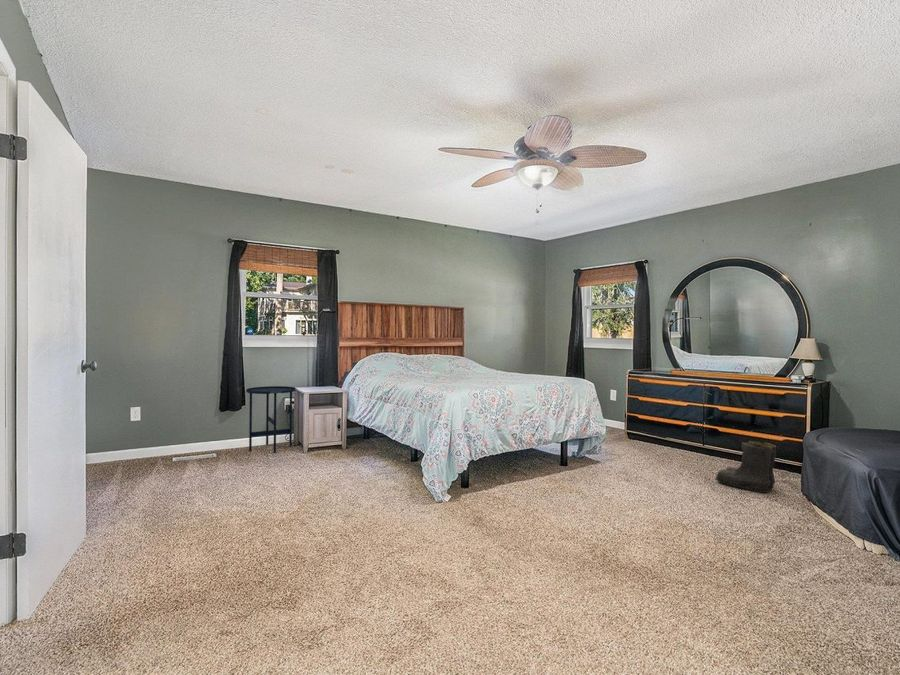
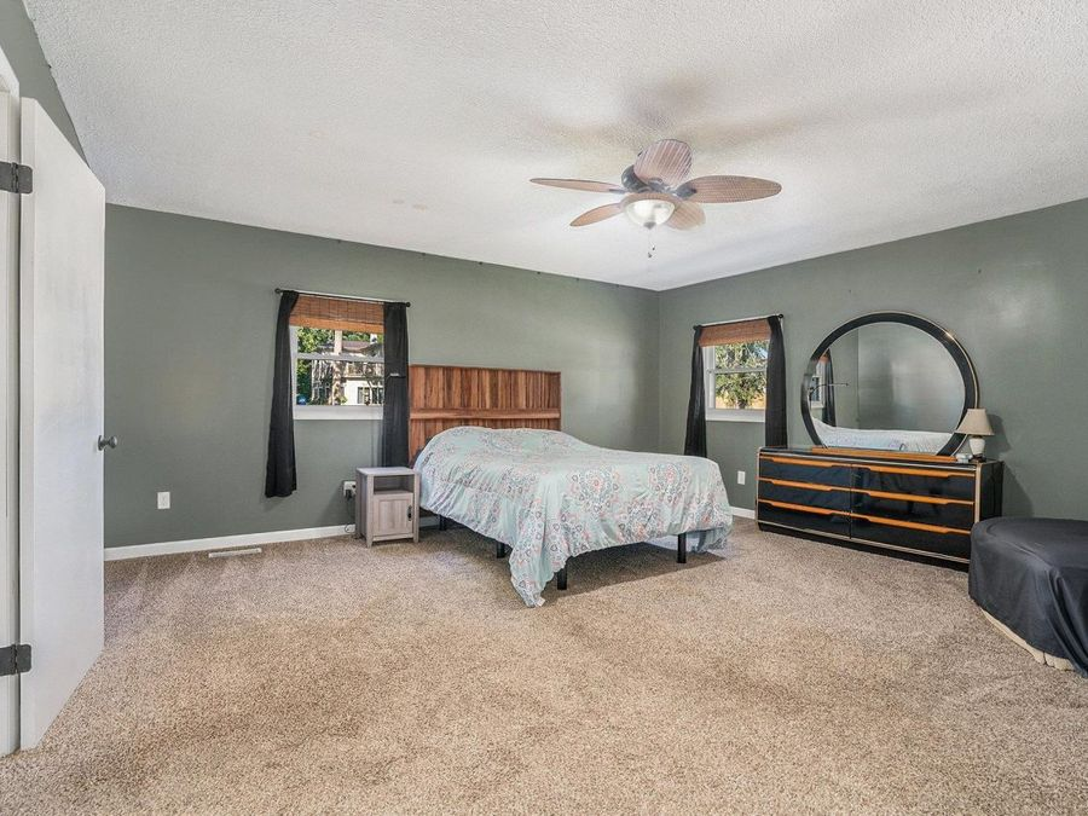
- side table [245,385,297,454]
- boots [714,440,777,494]
